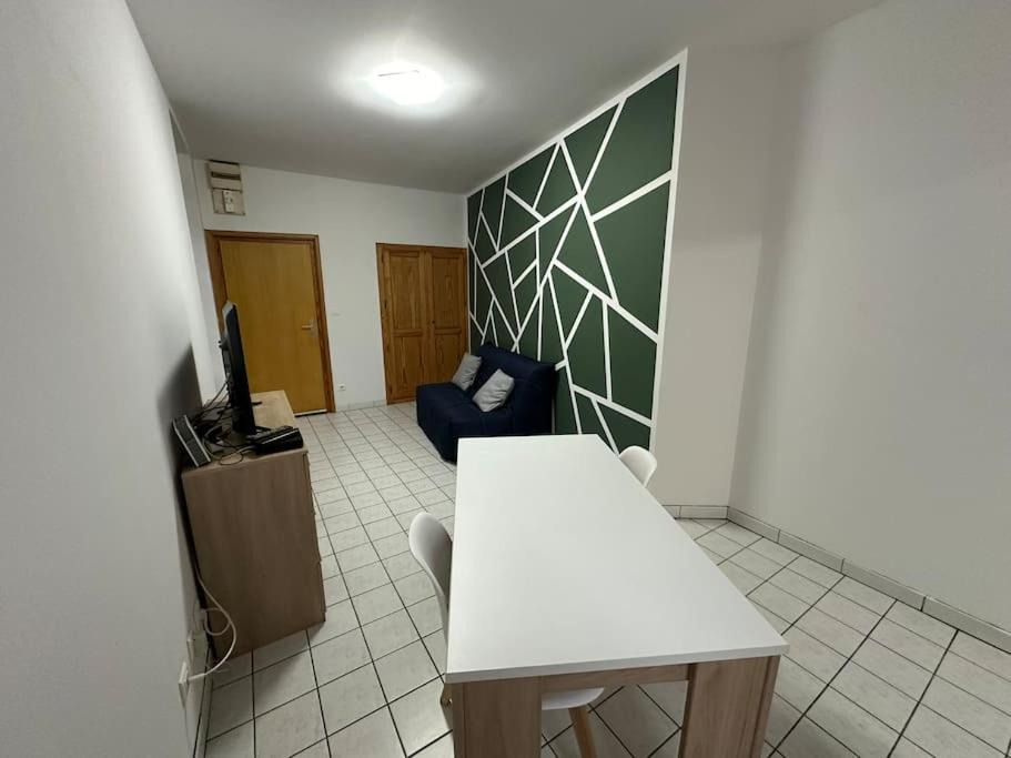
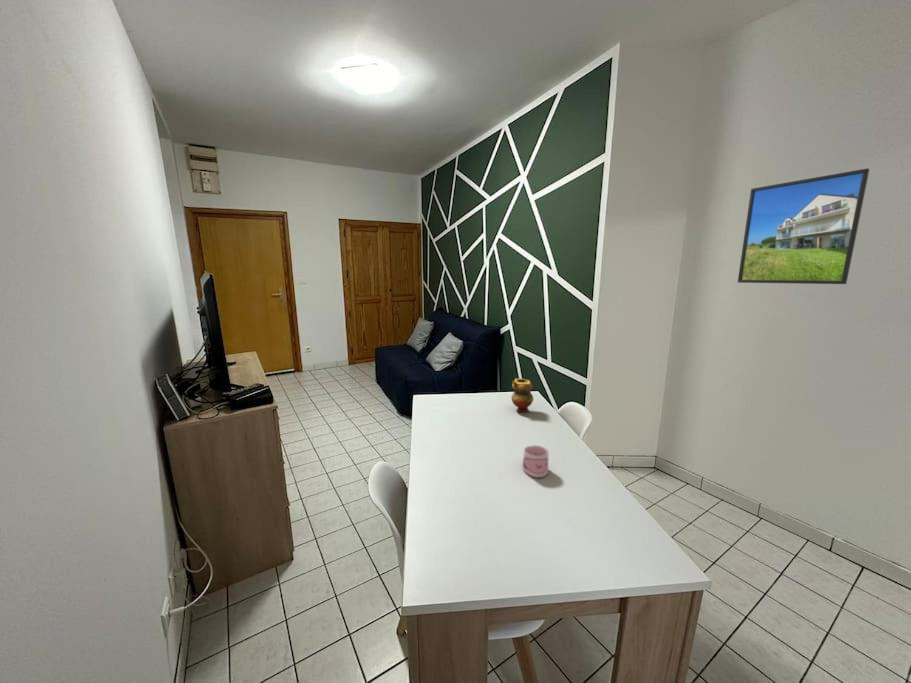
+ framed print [737,167,870,285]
+ mug [522,444,550,479]
+ teapot [511,377,534,413]
